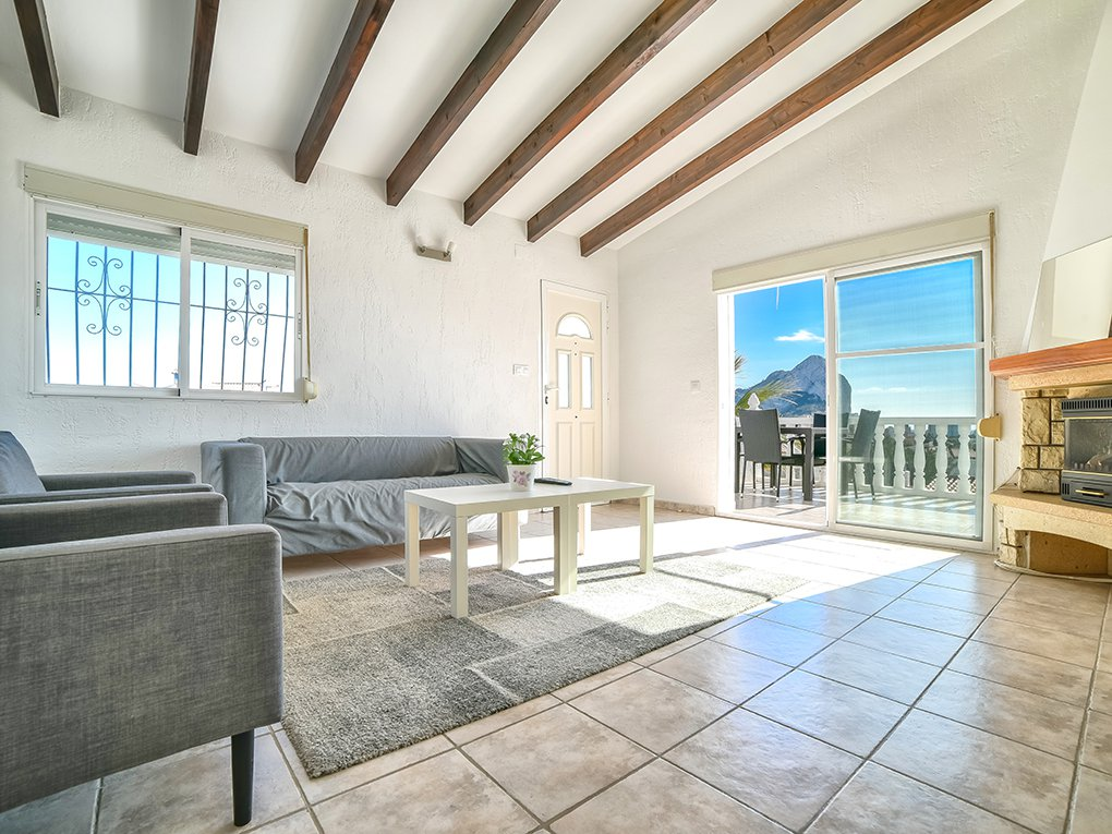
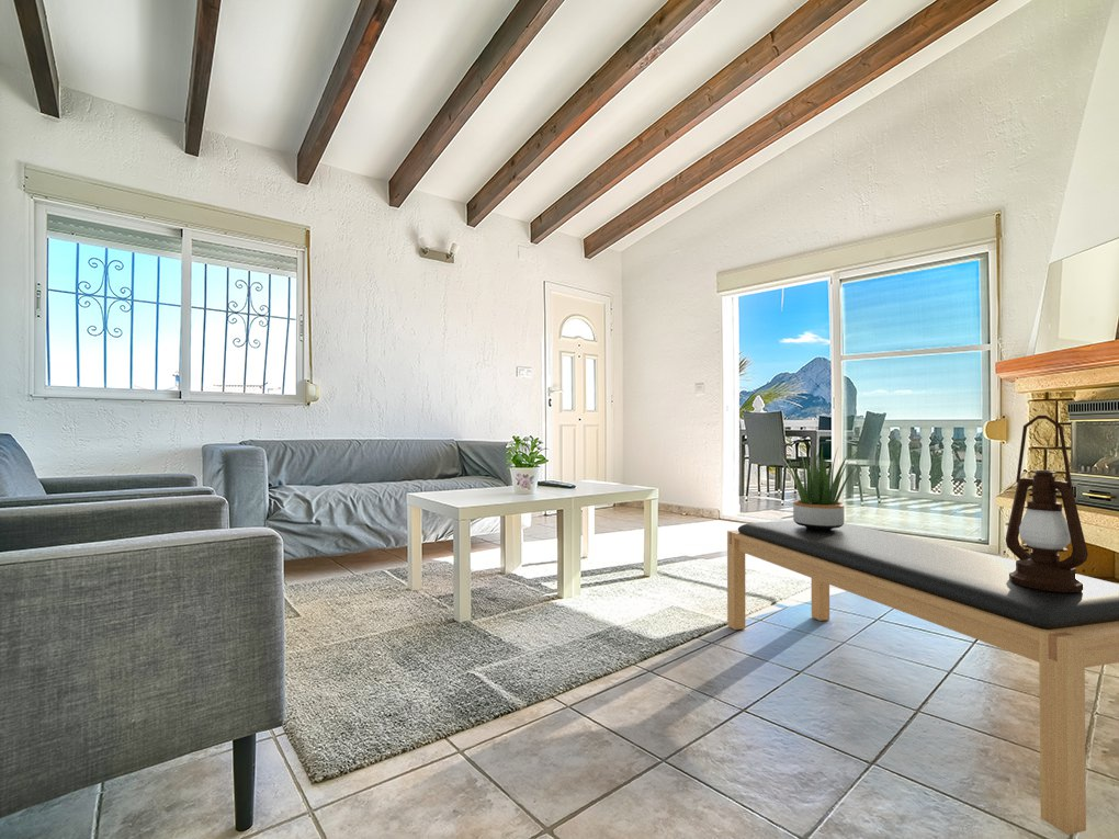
+ potted plant [781,445,860,531]
+ lantern [1004,415,1089,592]
+ bench [726,520,1119,836]
